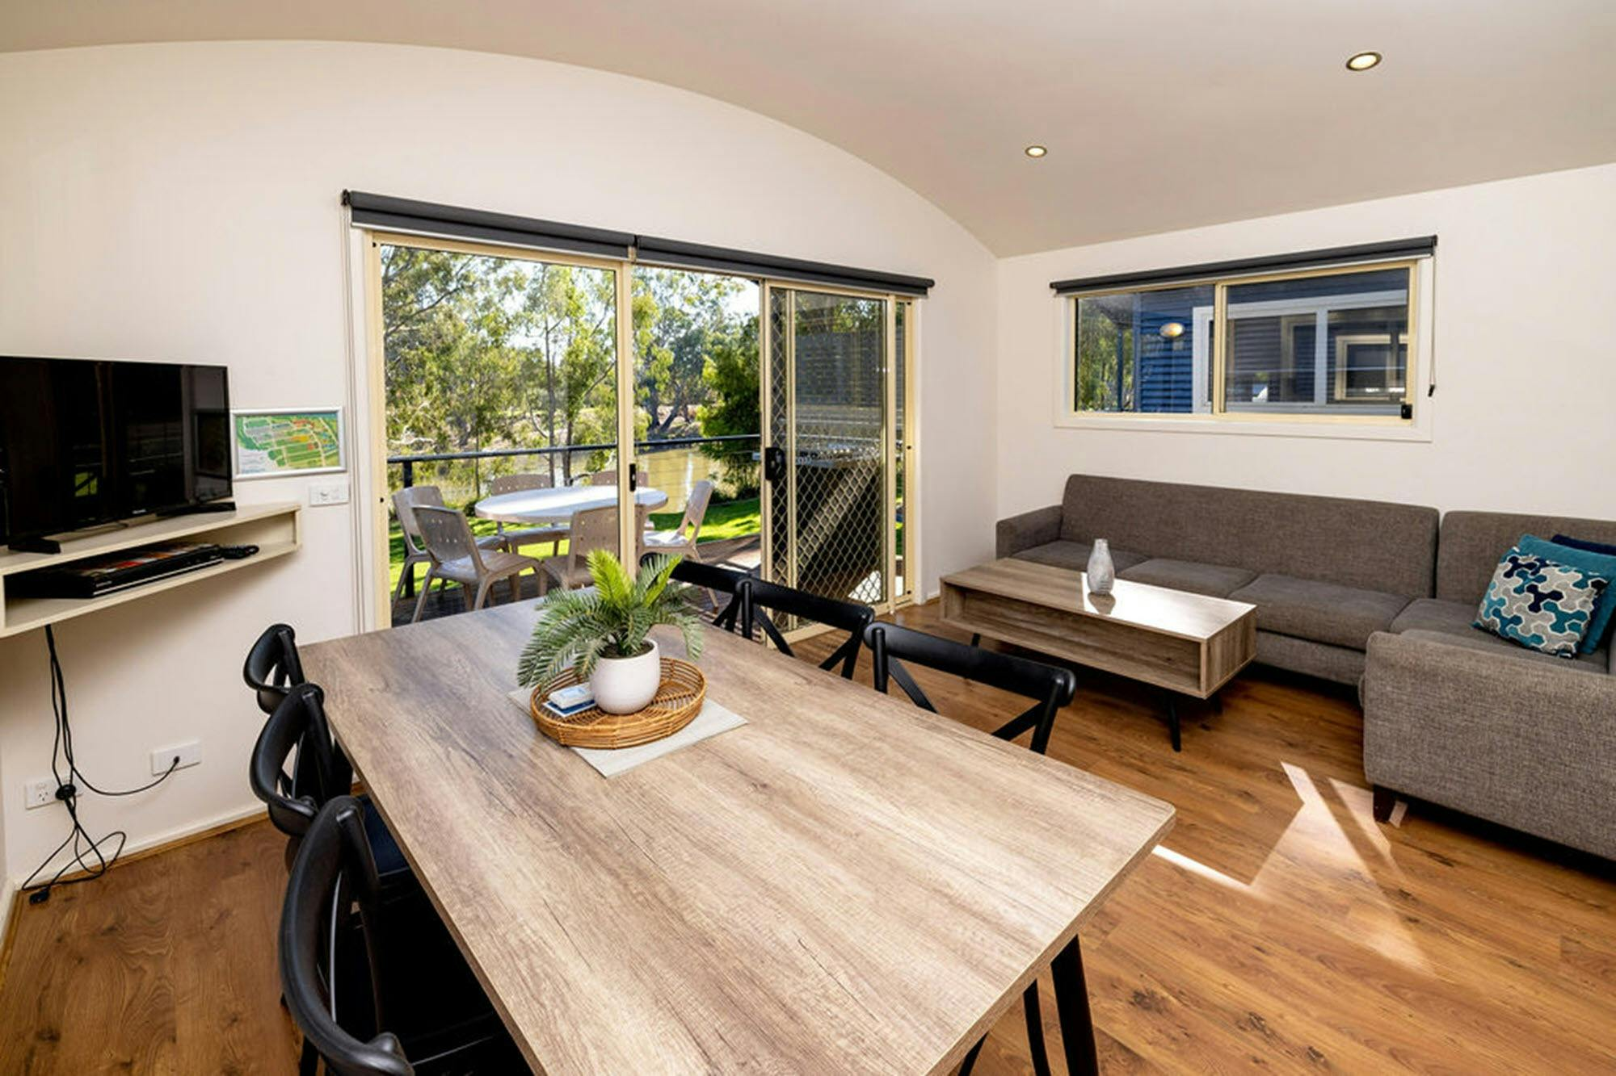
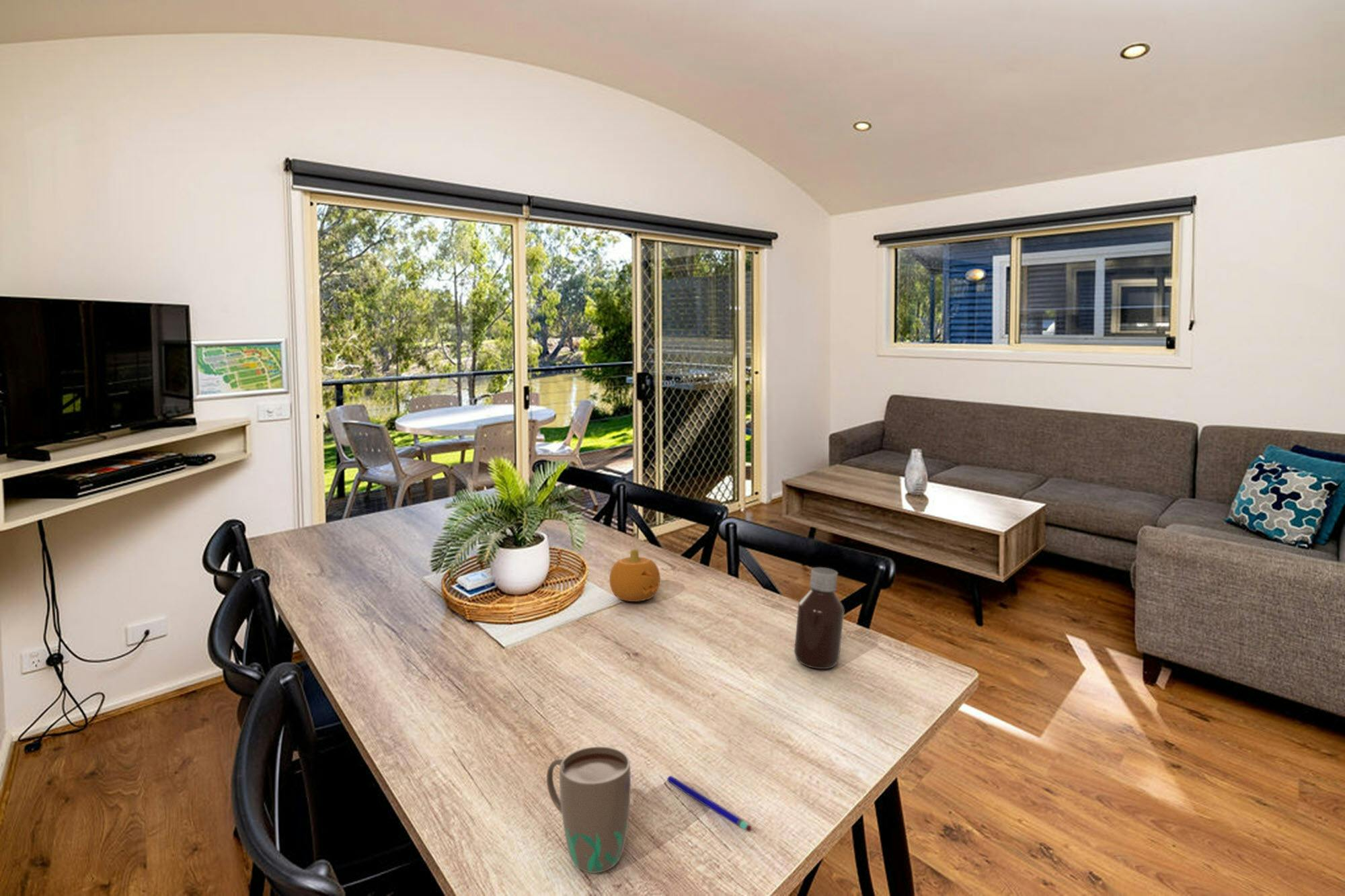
+ pen [666,775,752,833]
+ mug [546,745,631,874]
+ bottle [794,567,845,669]
+ fruit [609,548,661,602]
